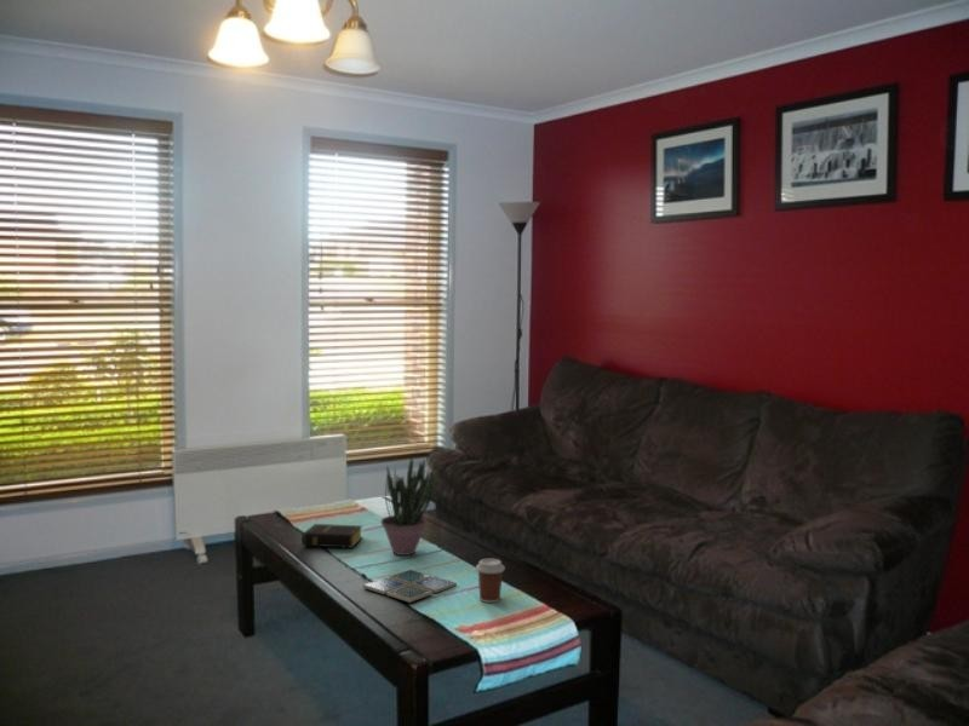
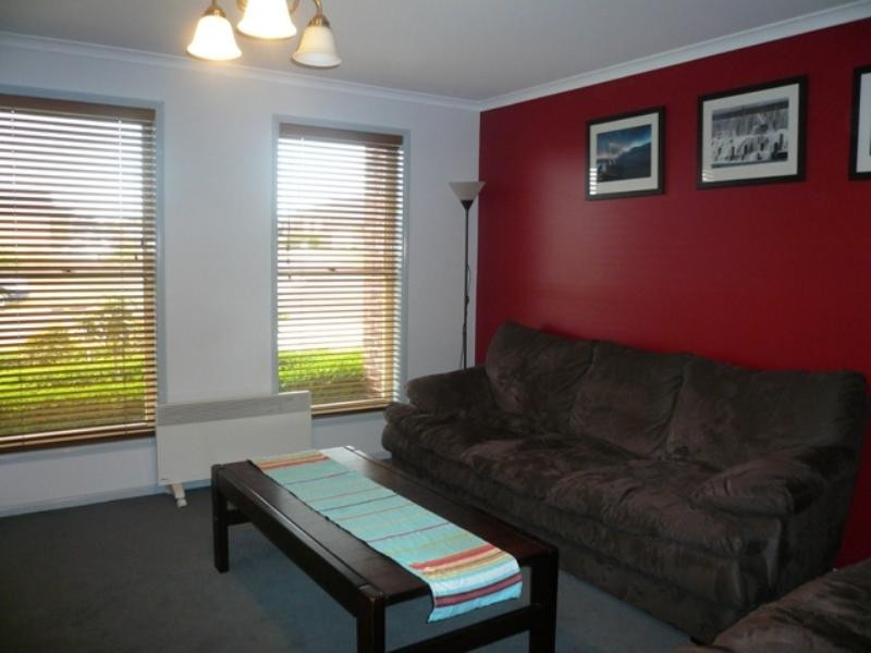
- drink coaster [361,569,458,604]
- potted plant [380,456,436,557]
- book [300,523,363,549]
- coffee cup [475,558,506,604]
